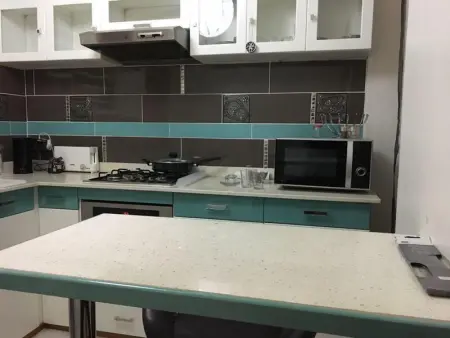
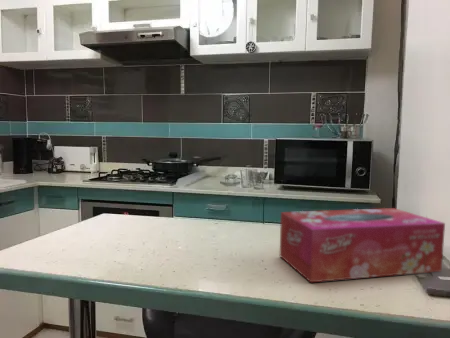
+ tissue box [279,207,446,283]
